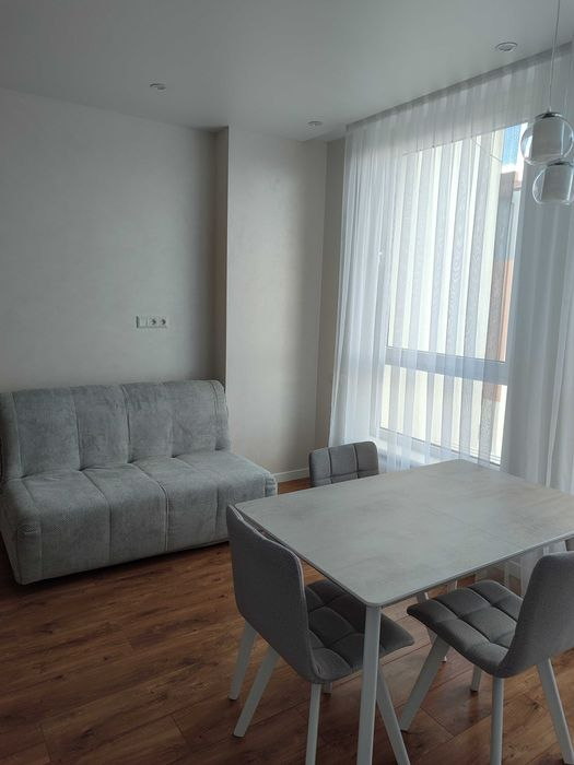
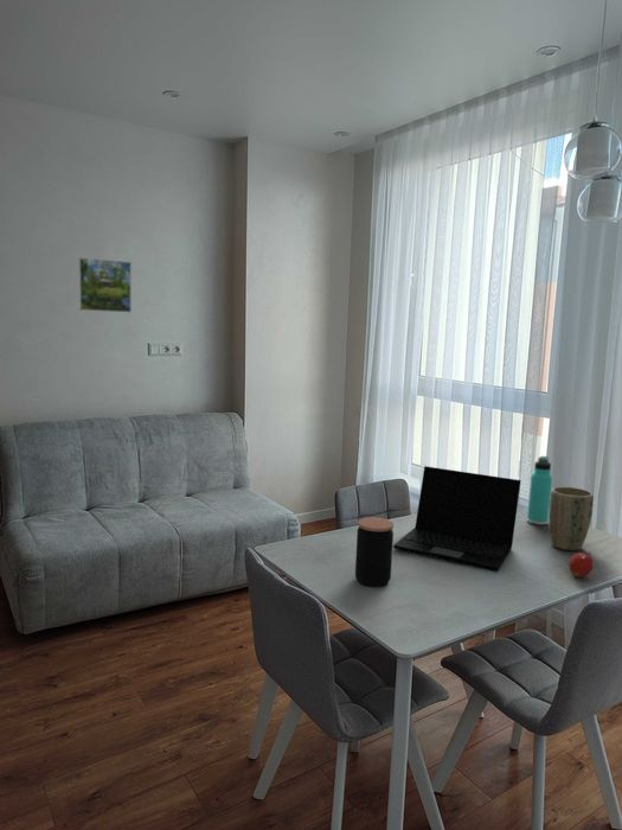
+ thermos bottle [526,455,553,526]
+ coffee jar [354,516,395,588]
+ laptop [392,465,522,572]
+ plant pot [547,486,595,551]
+ fruit [568,551,595,577]
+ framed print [77,256,133,314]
